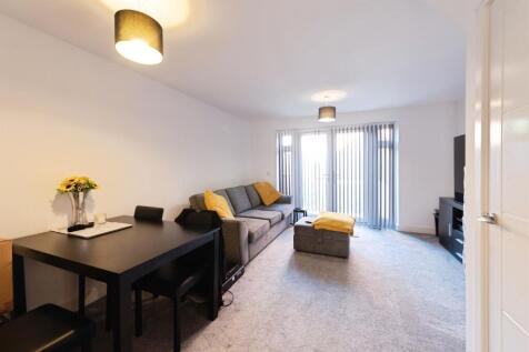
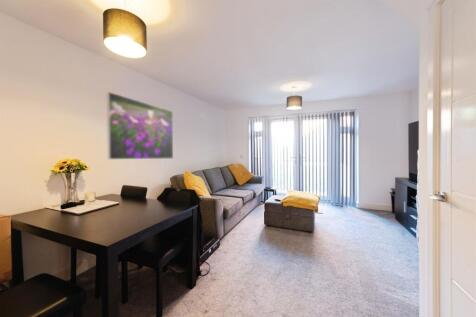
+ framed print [106,91,174,161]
